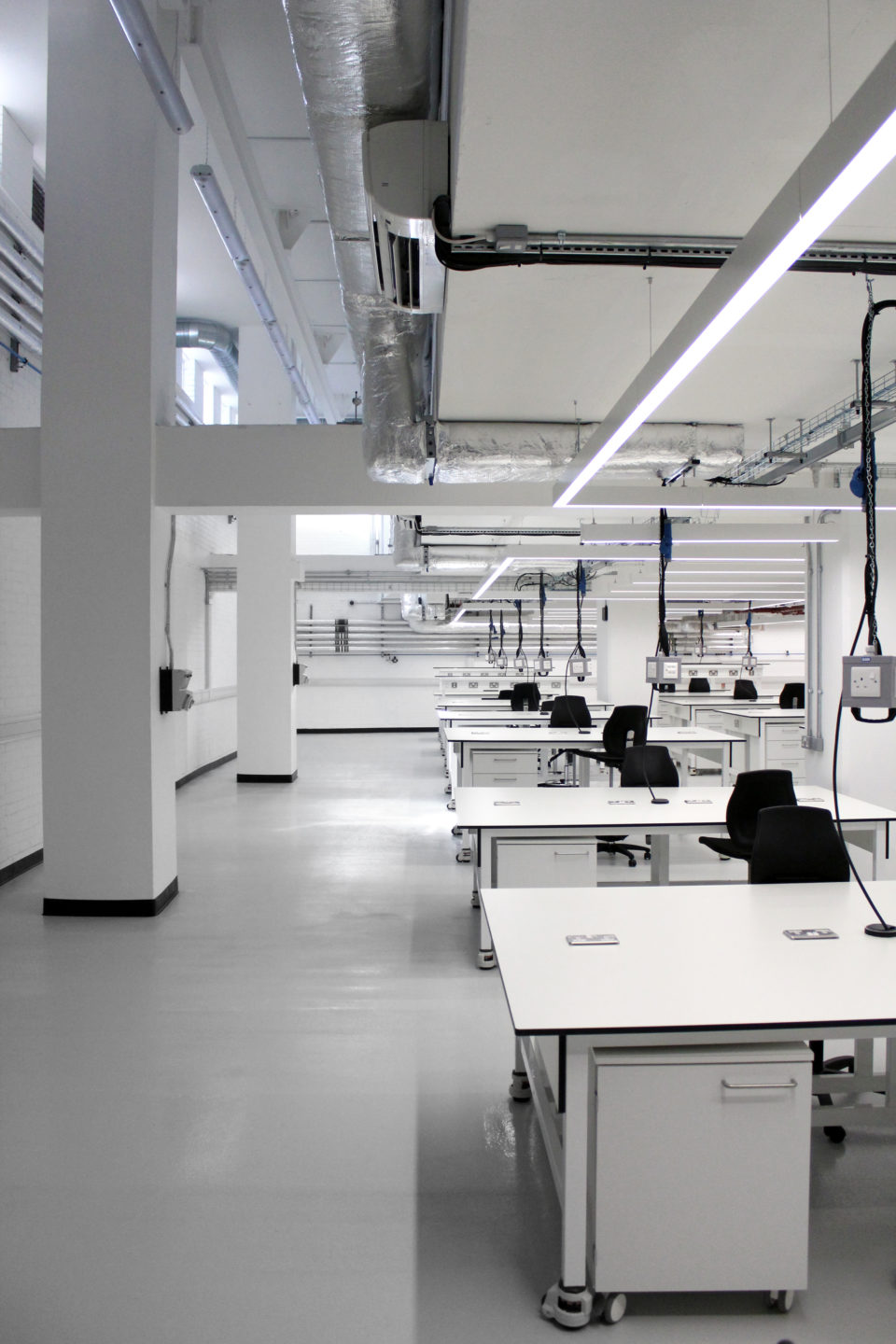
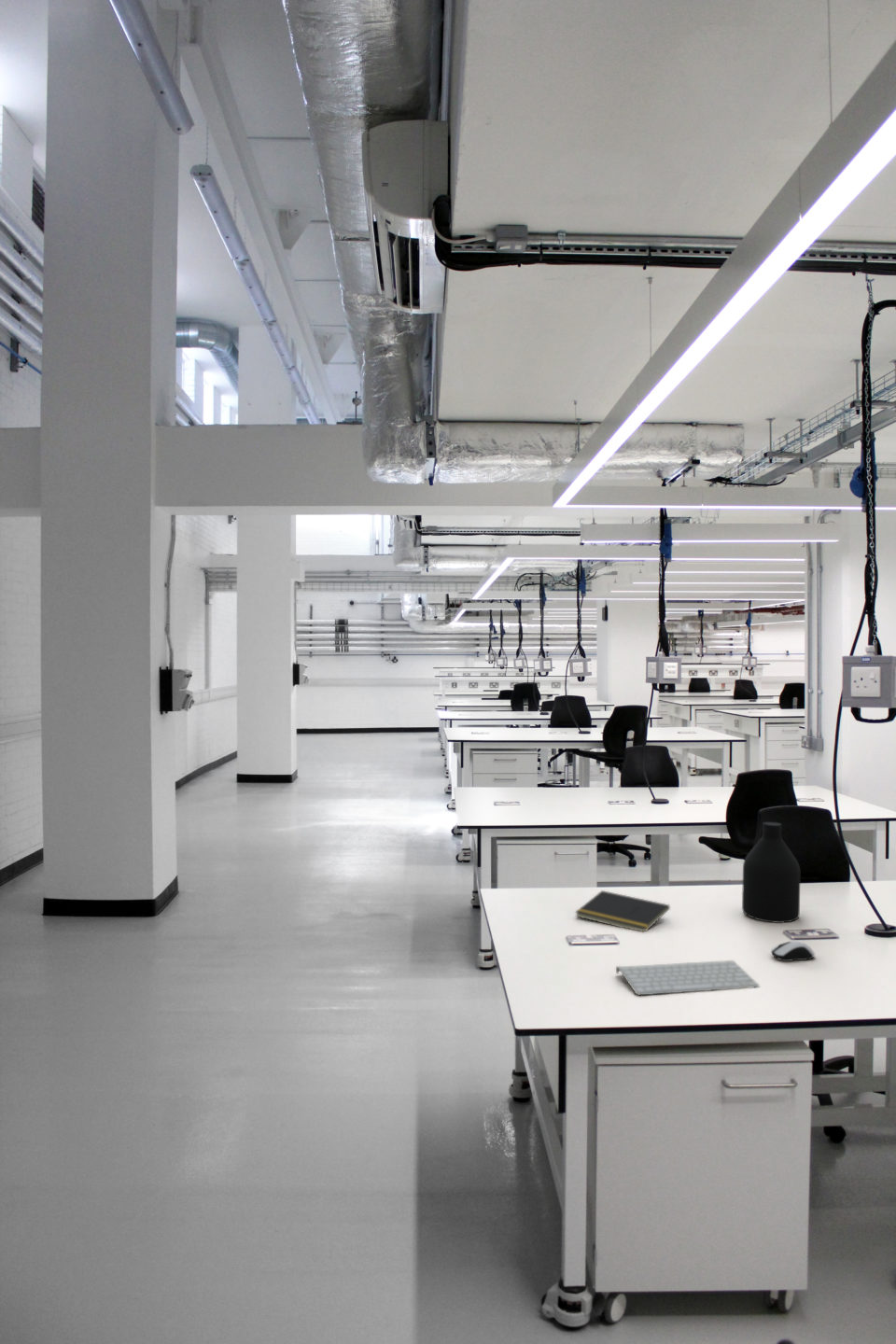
+ keyboard [615,959,761,996]
+ computer mouse [770,940,816,962]
+ bottle [741,821,801,924]
+ notepad [574,889,671,932]
